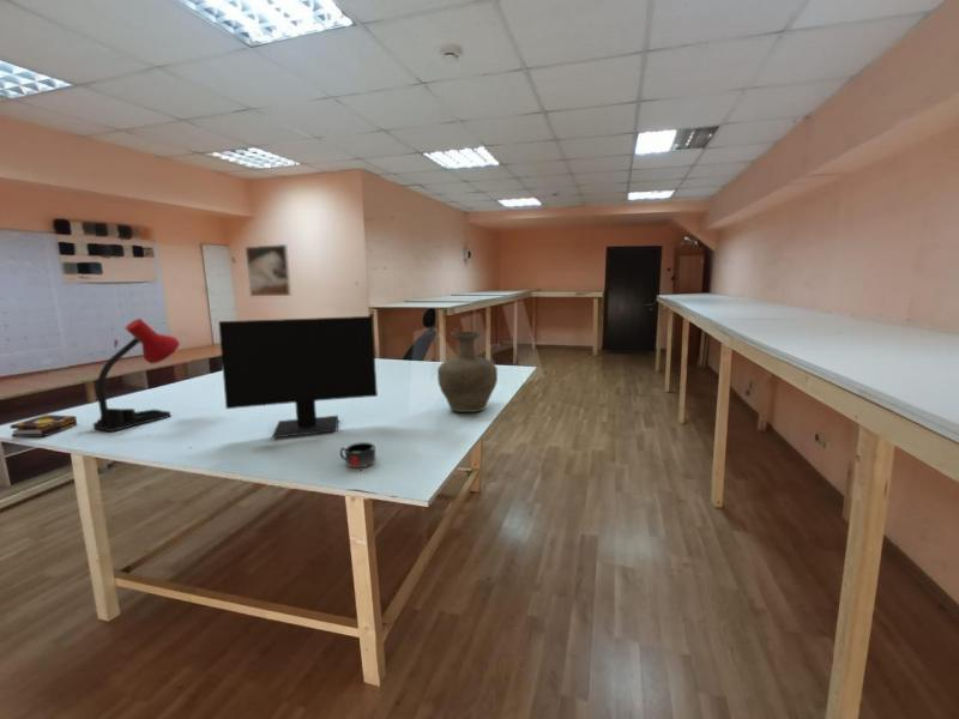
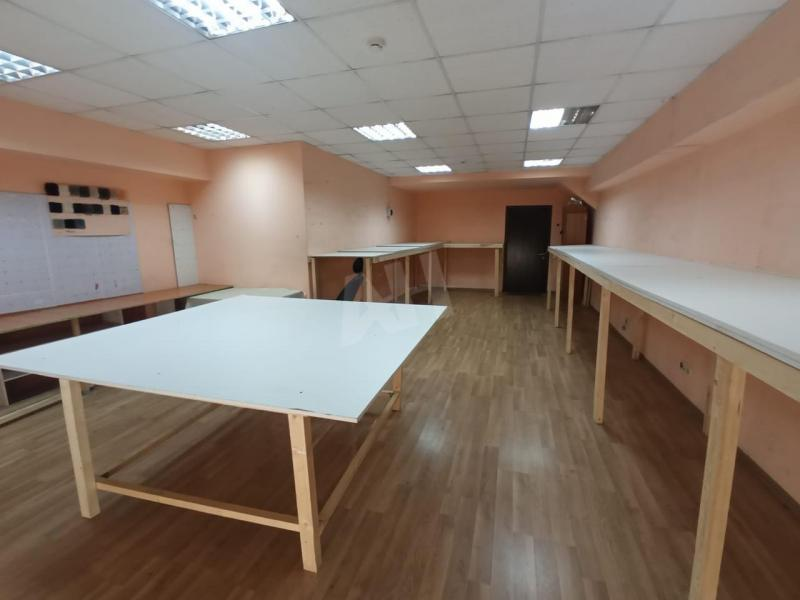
- desk lamp [92,318,181,433]
- mug [339,441,378,469]
- computer monitor [217,315,379,439]
- vase [436,331,499,413]
- book [10,413,78,439]
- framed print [245,243,292,297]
